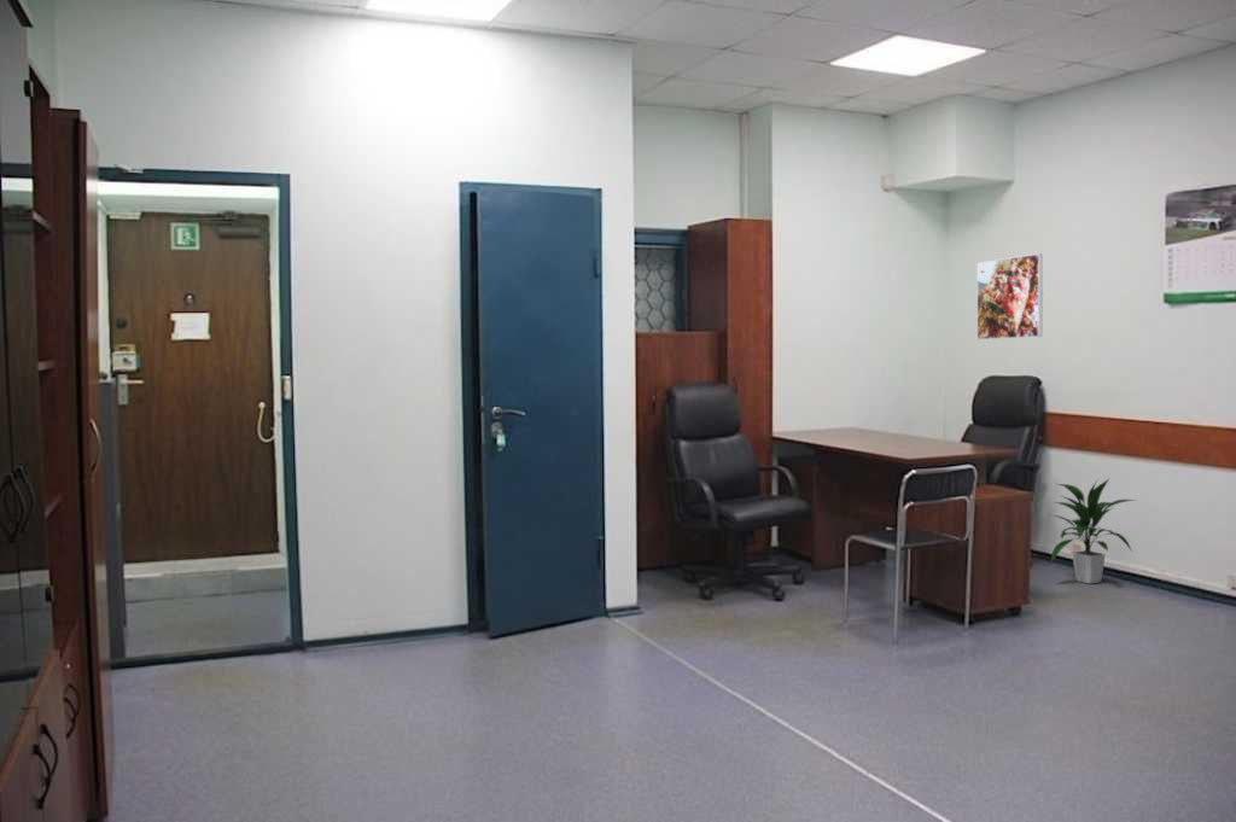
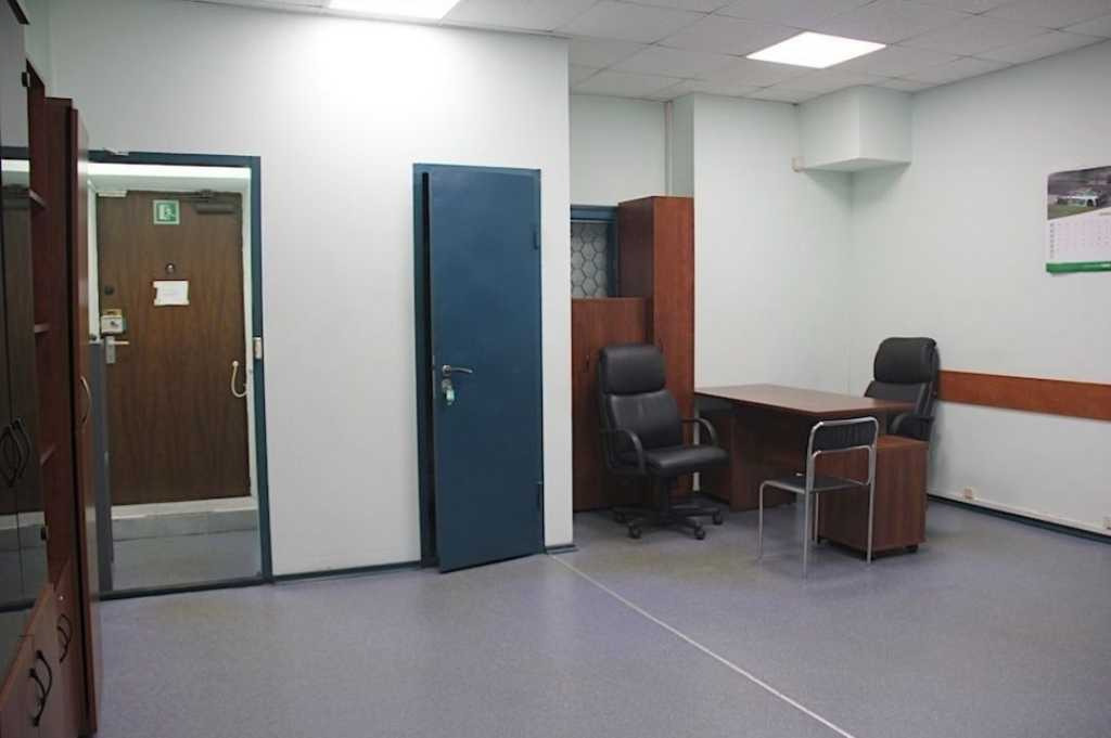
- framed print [975,252,1044,340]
- indoor plant [1050,476,1137,584]
